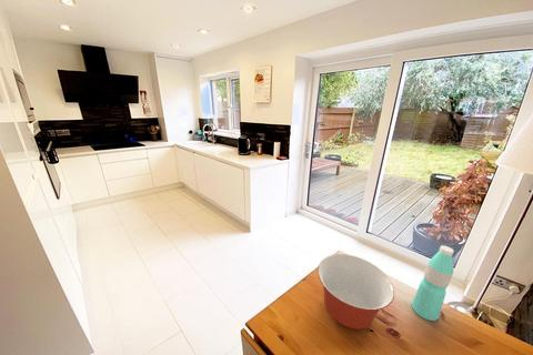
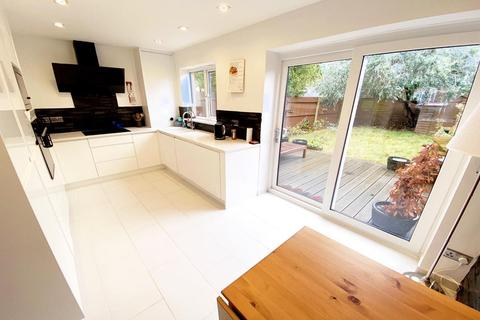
- water bottle [411,244,455,322]
- mixing bowl [316,253,395,329]
